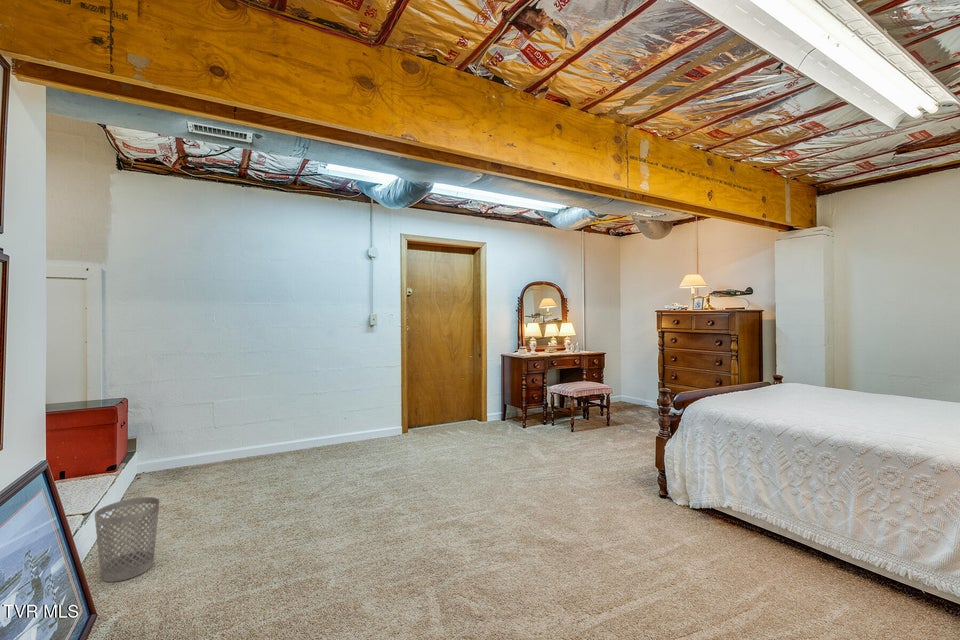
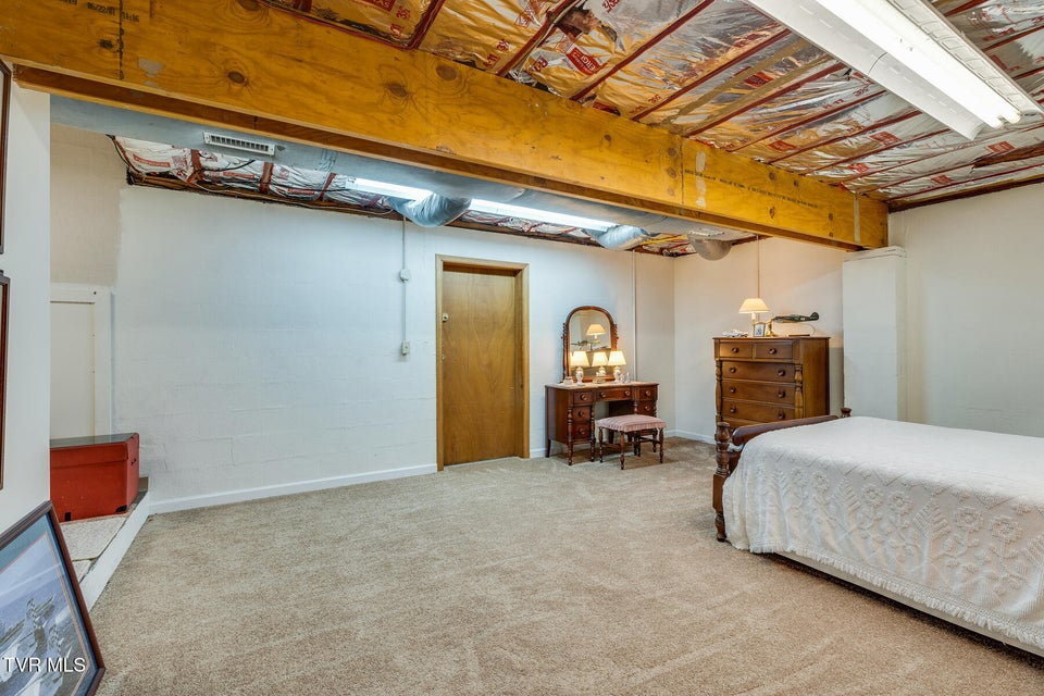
- wastebasket [94,496,161,583]
